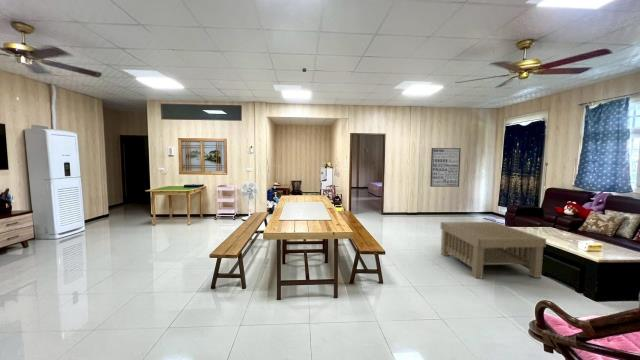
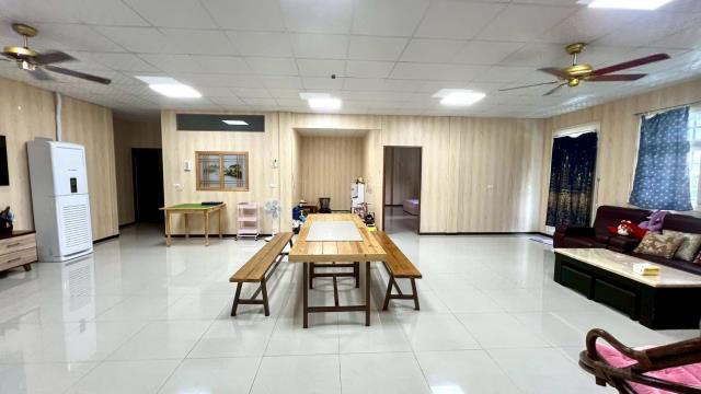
- coffee table [439,221,547,279]
- wall art [429,147,462,188]
